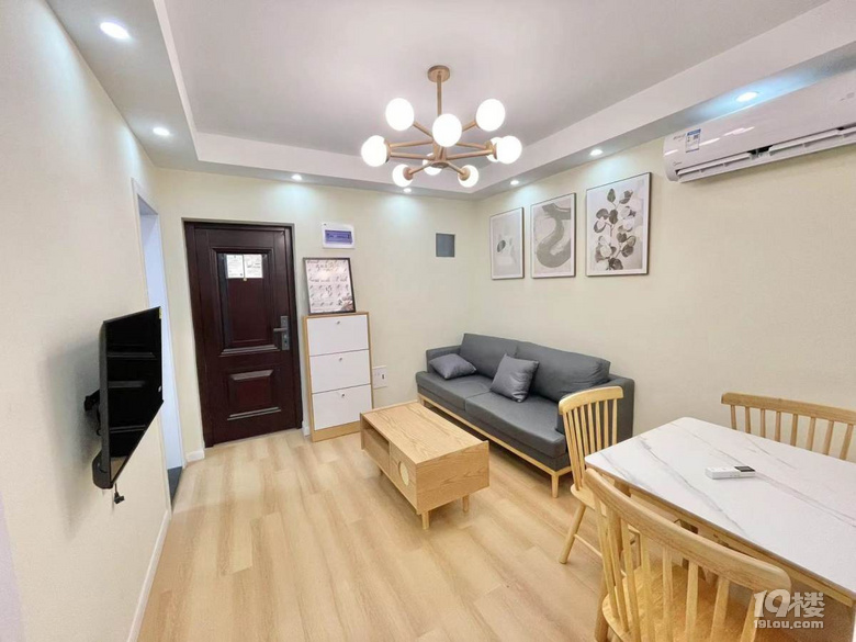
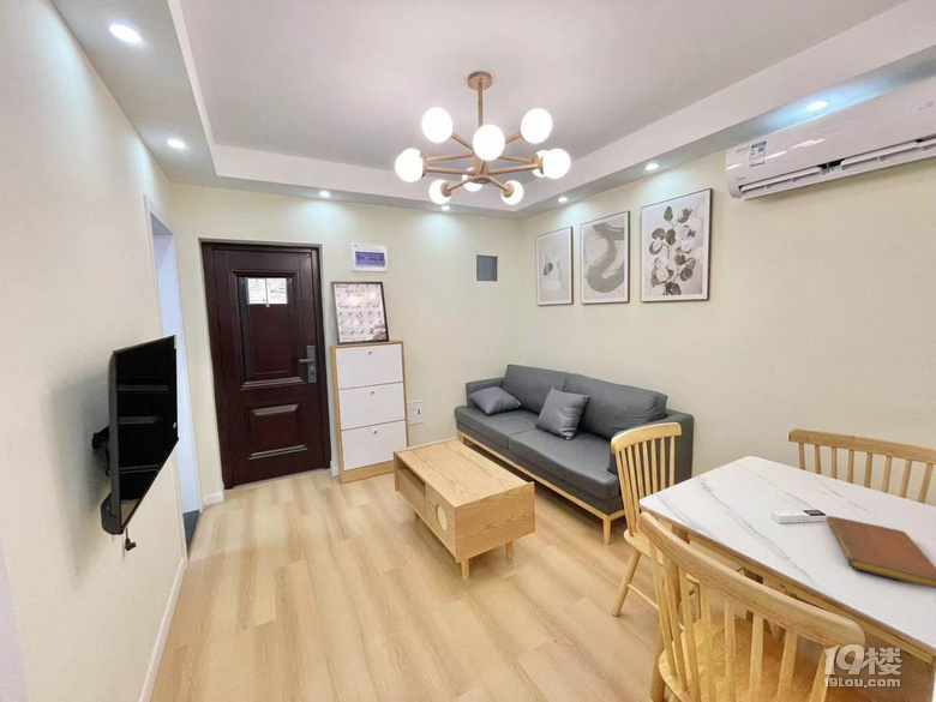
+ notebook [826,515,936,590]
